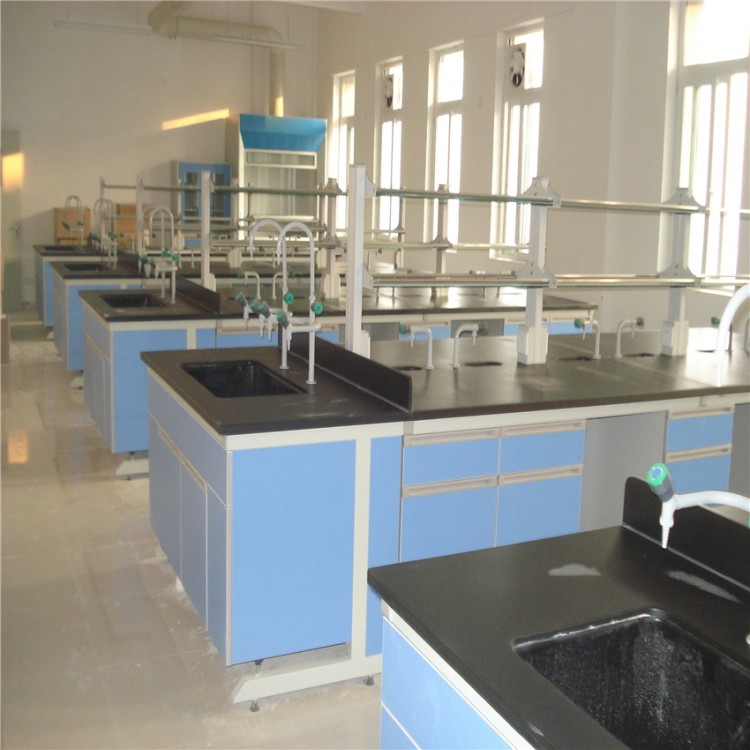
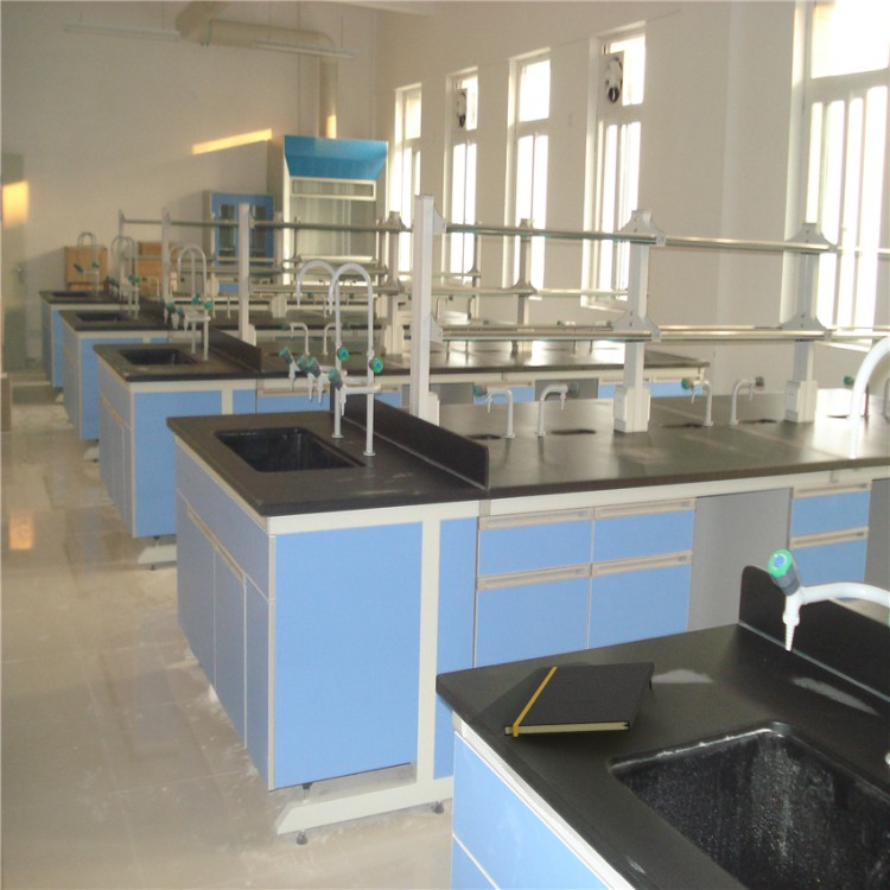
+ notepad [502,661,656,737]
